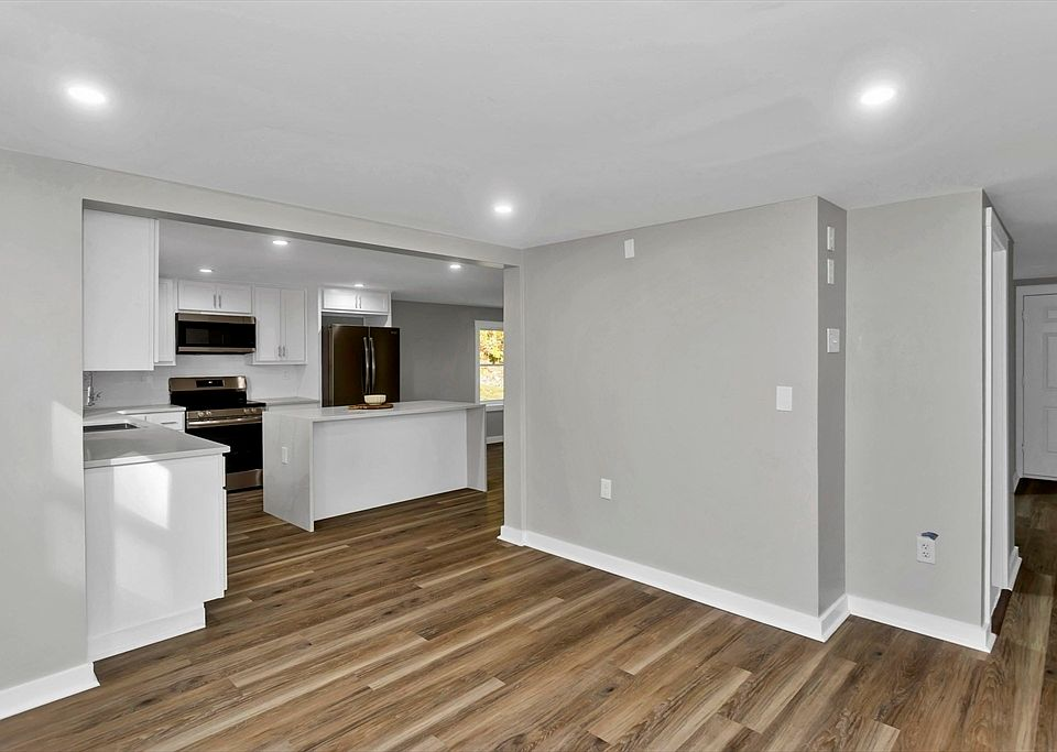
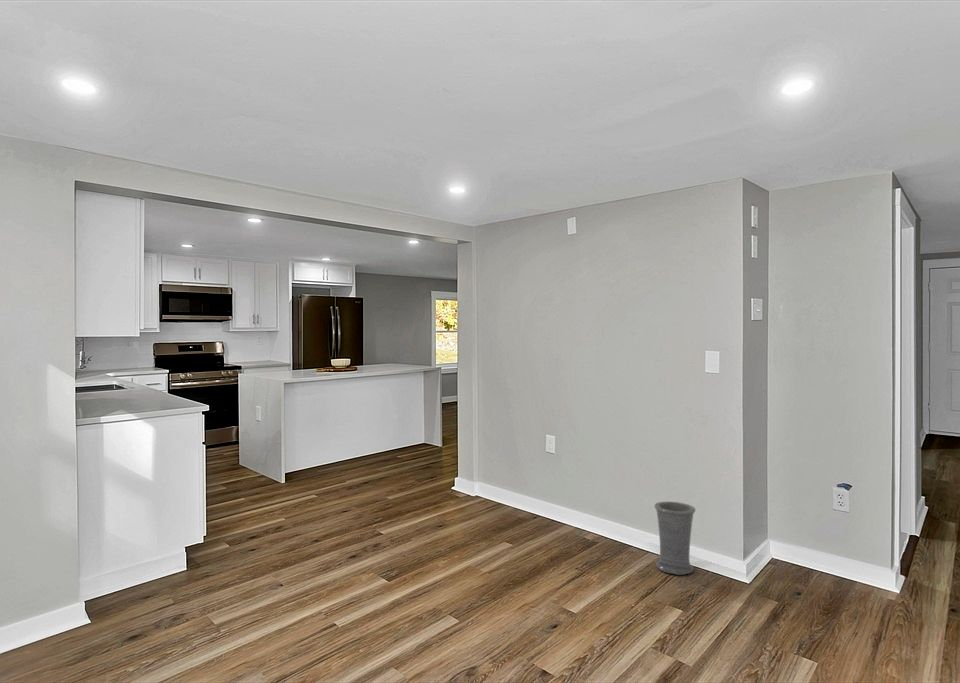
+ vase [653,501,697,576]
